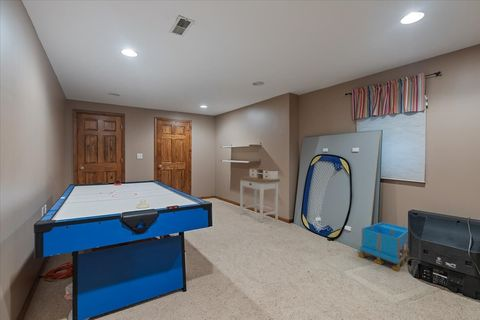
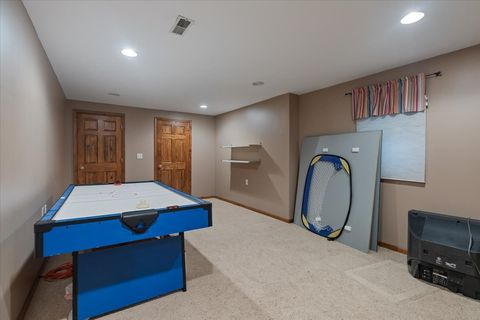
- storage bin [358,221,409,272]
- desk [237,167,281,223]
